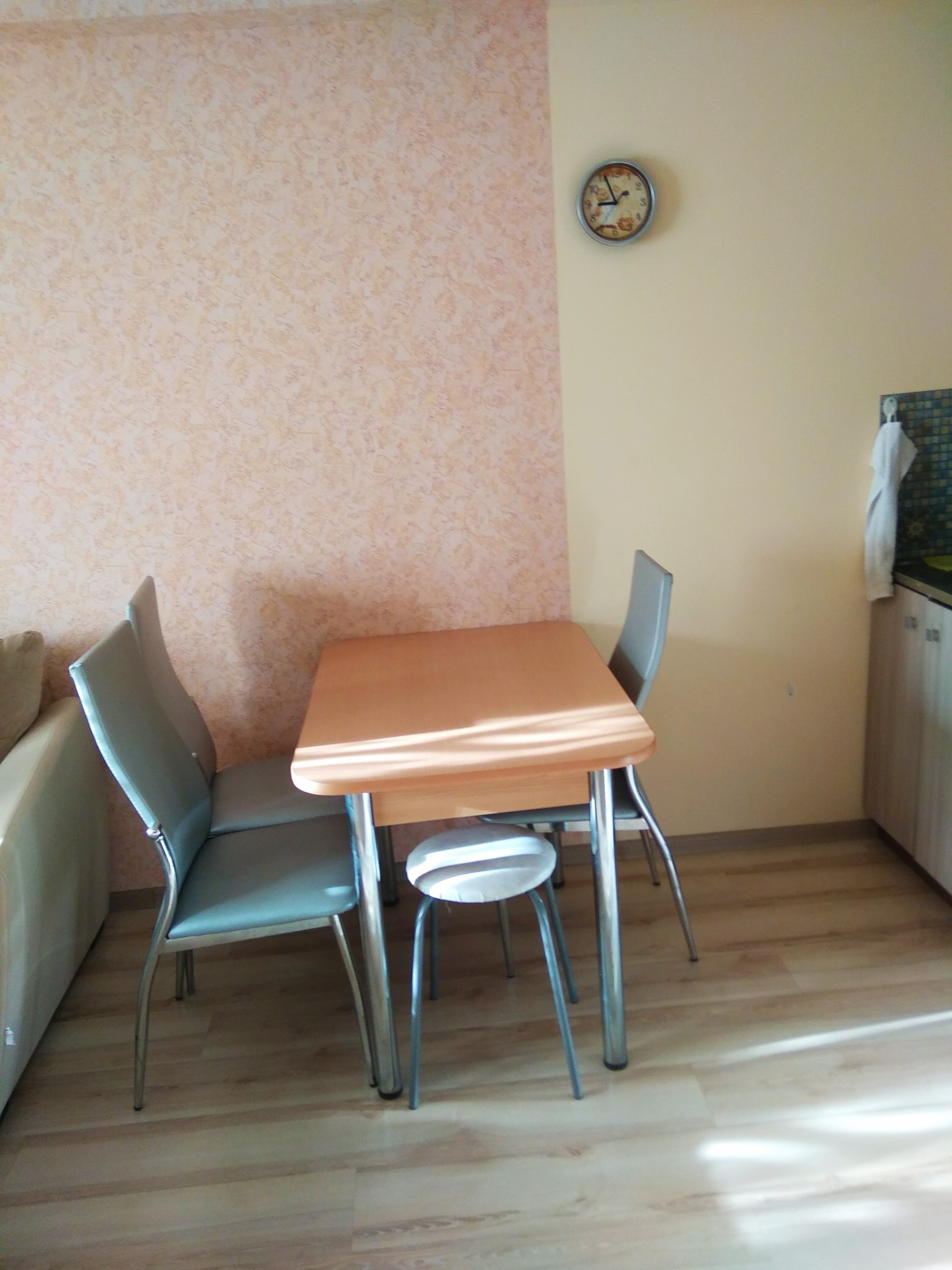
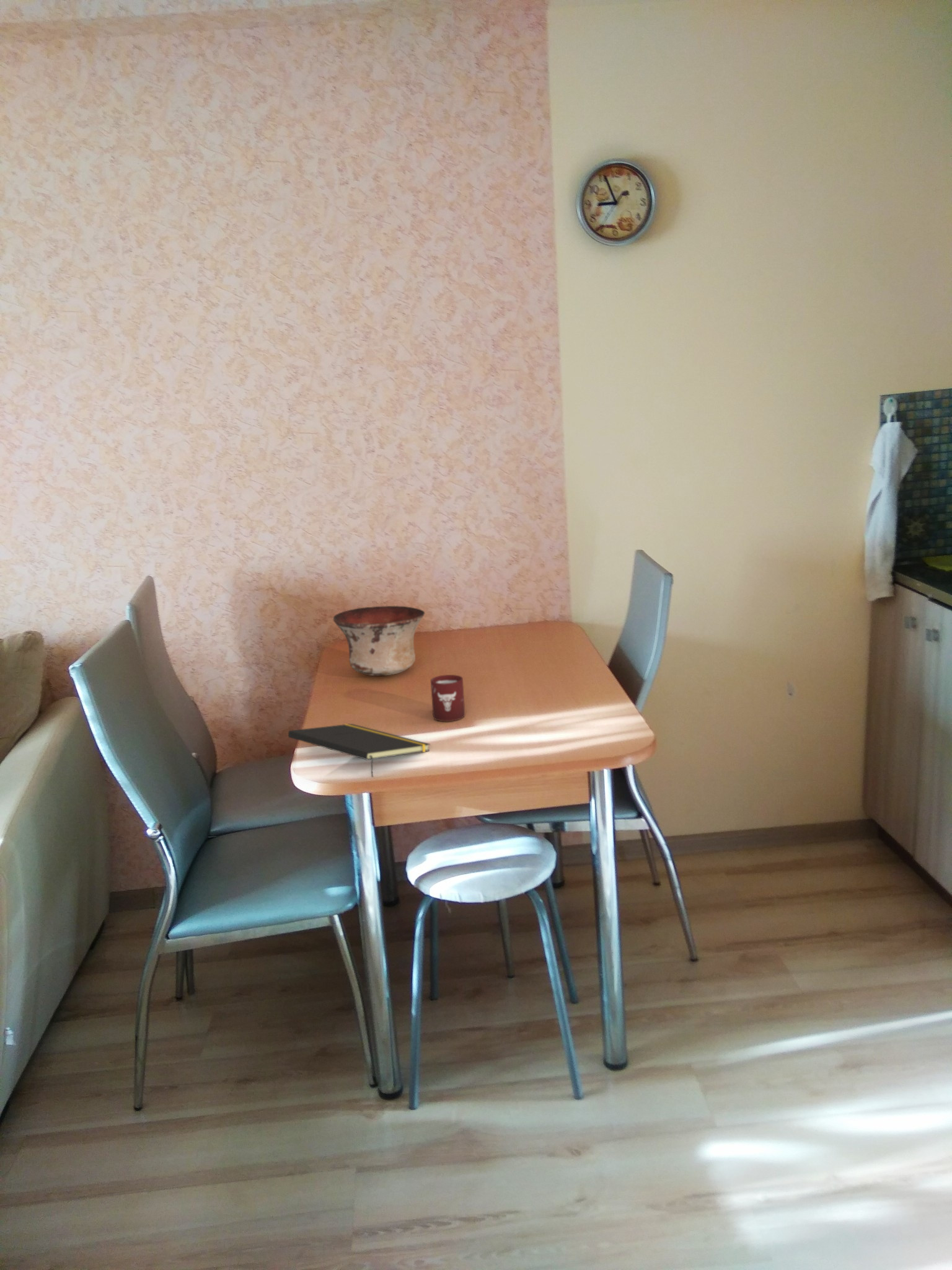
+ bowl [333,605,426,677]
+ cup [430,674,465,722]
+ notepad [288,723,431,778]
